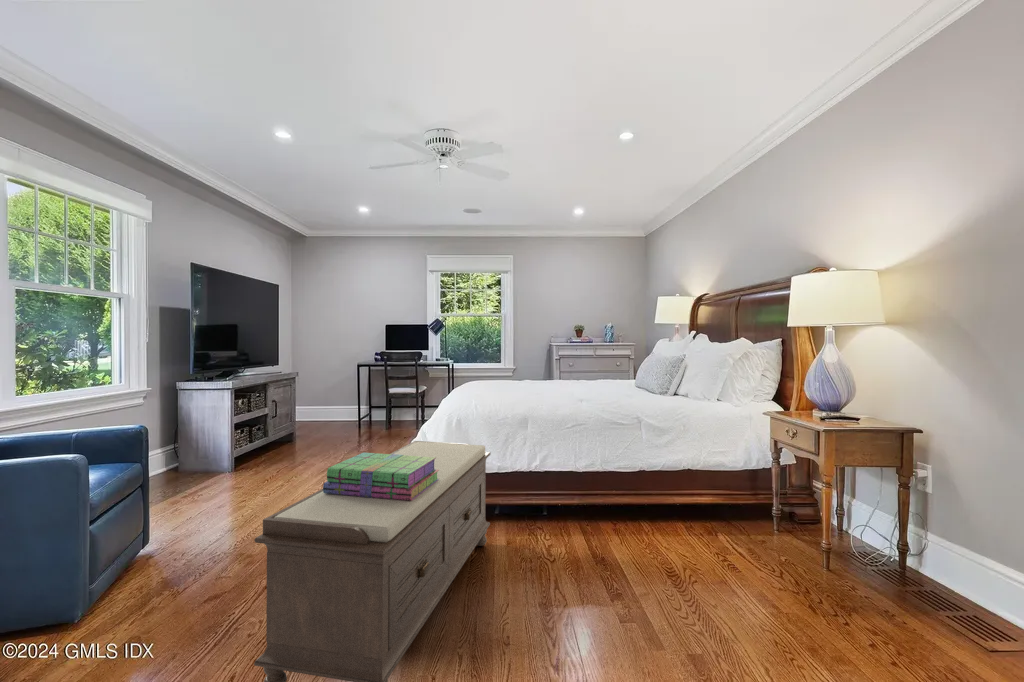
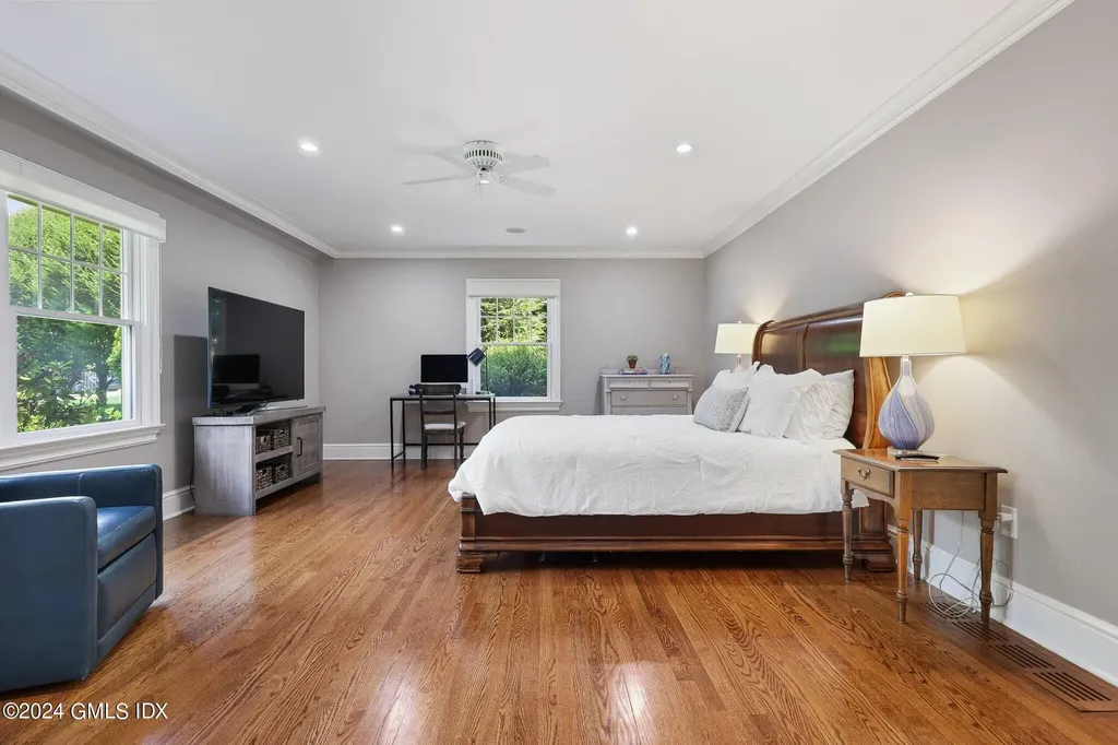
- stack of books [322,452,439,501]
- bench [253,440,492,682]
